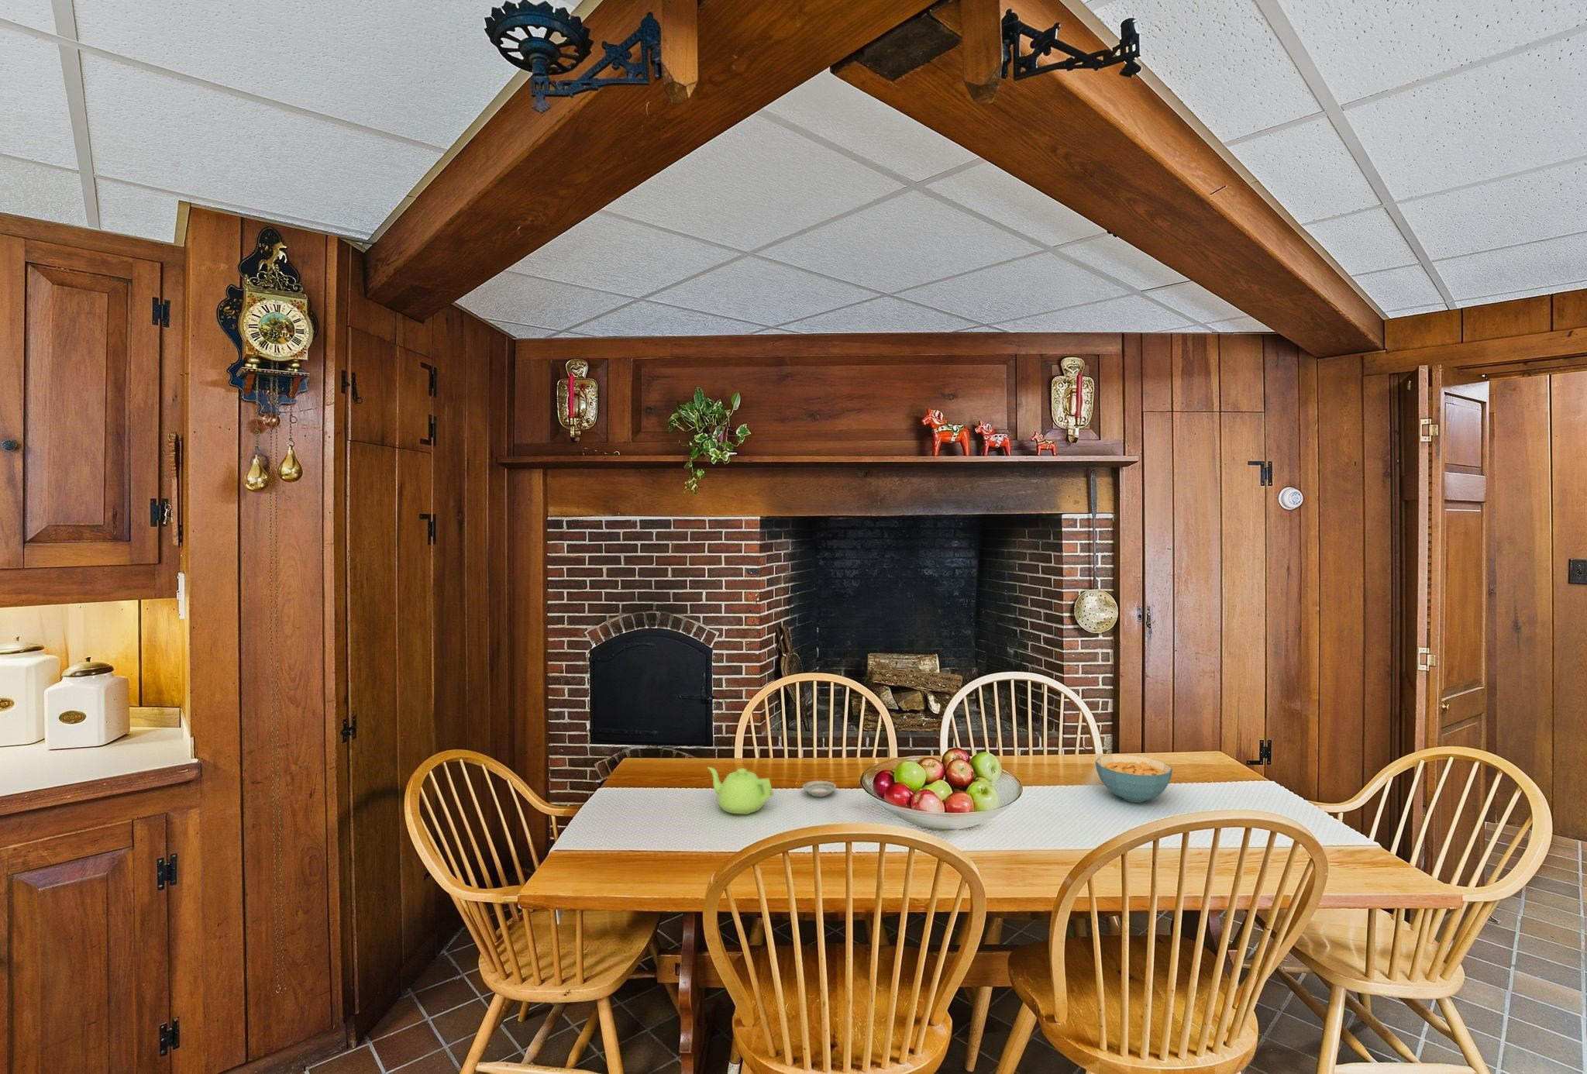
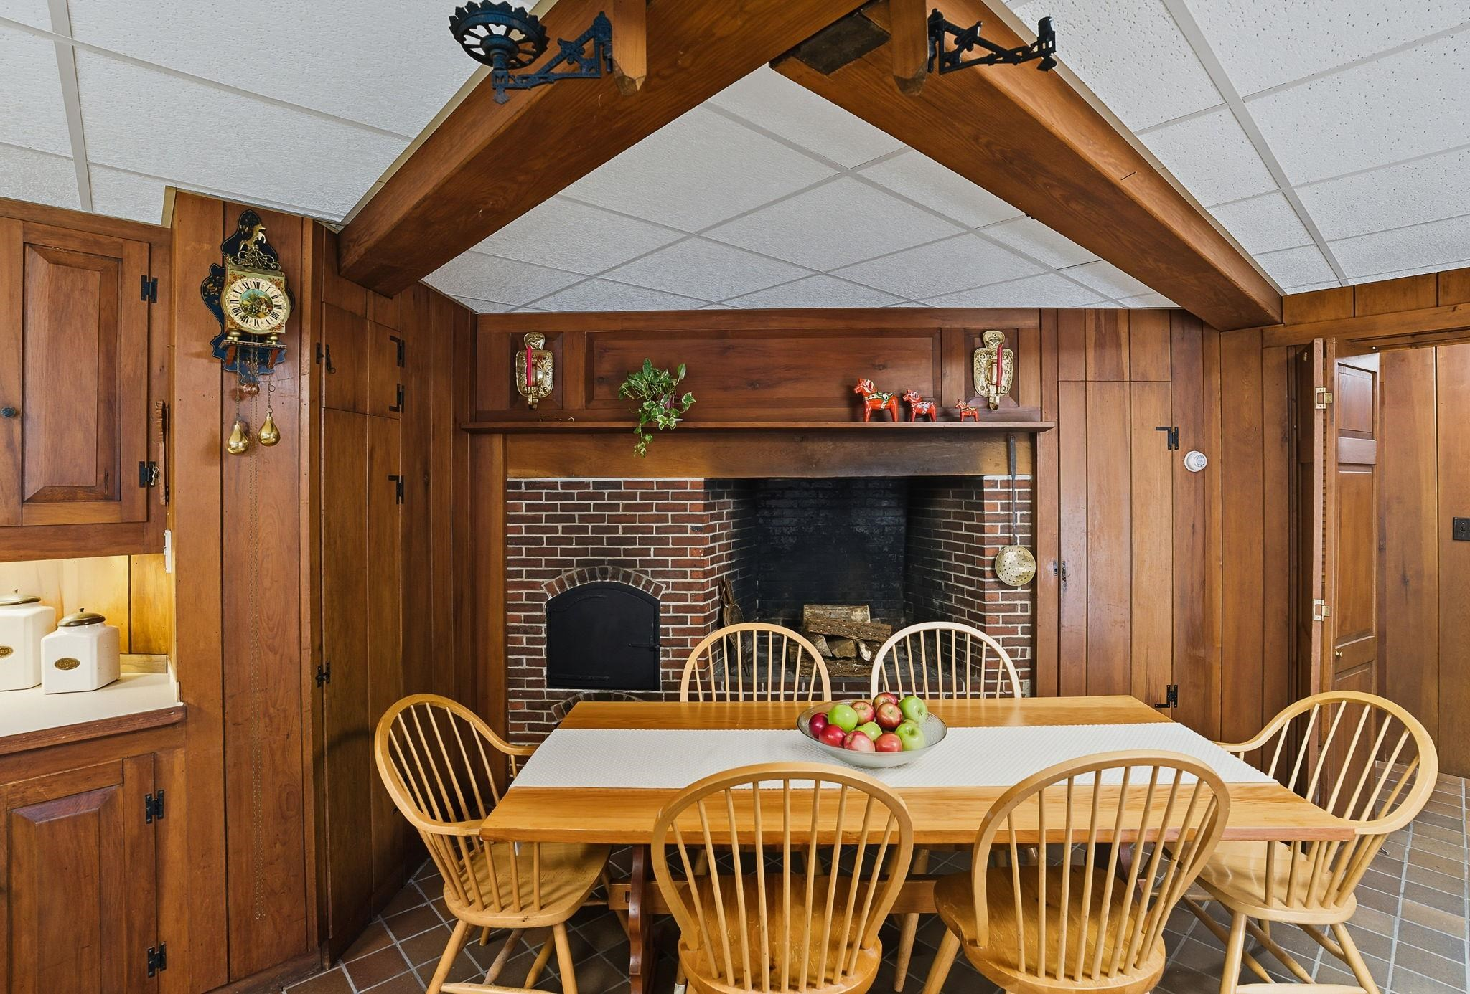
- teapot [707,766,774,815]
- saucer [802,780,837,798]
- cereal bowl [1094,754,1173,803]
